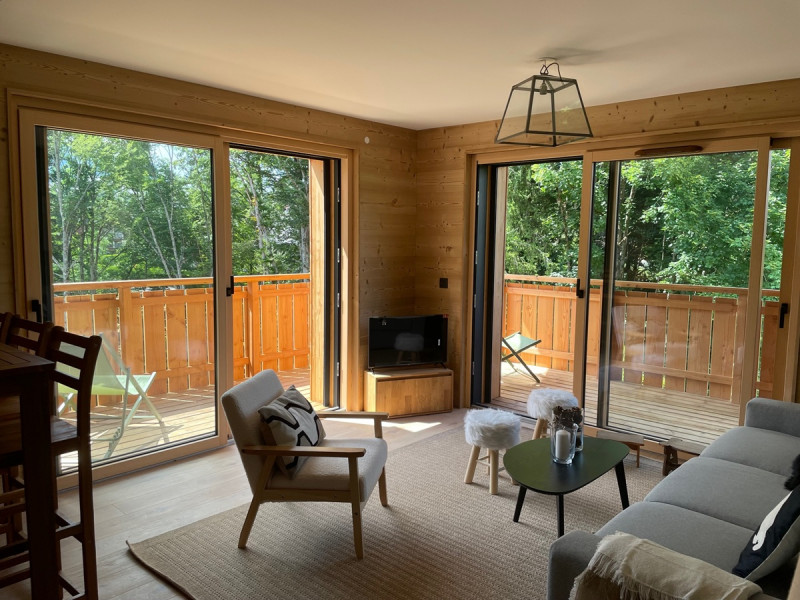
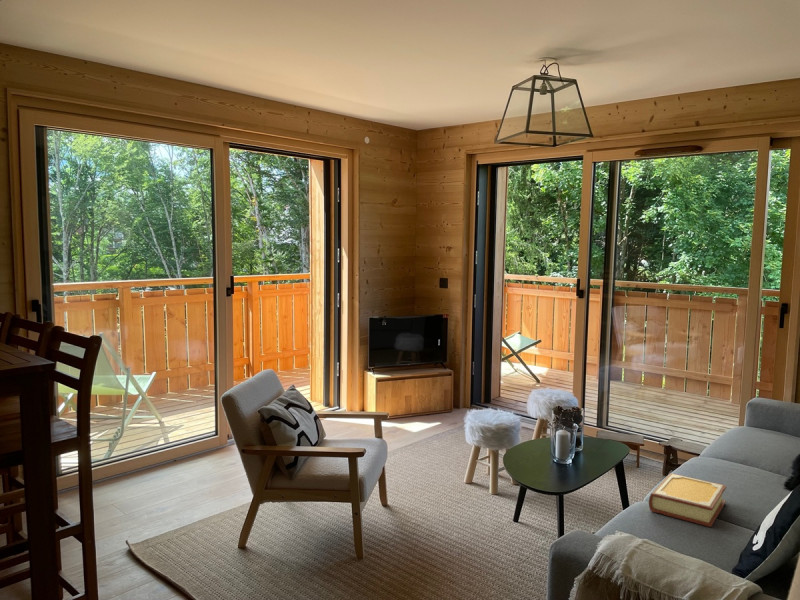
+ book [648,472,727,528]
